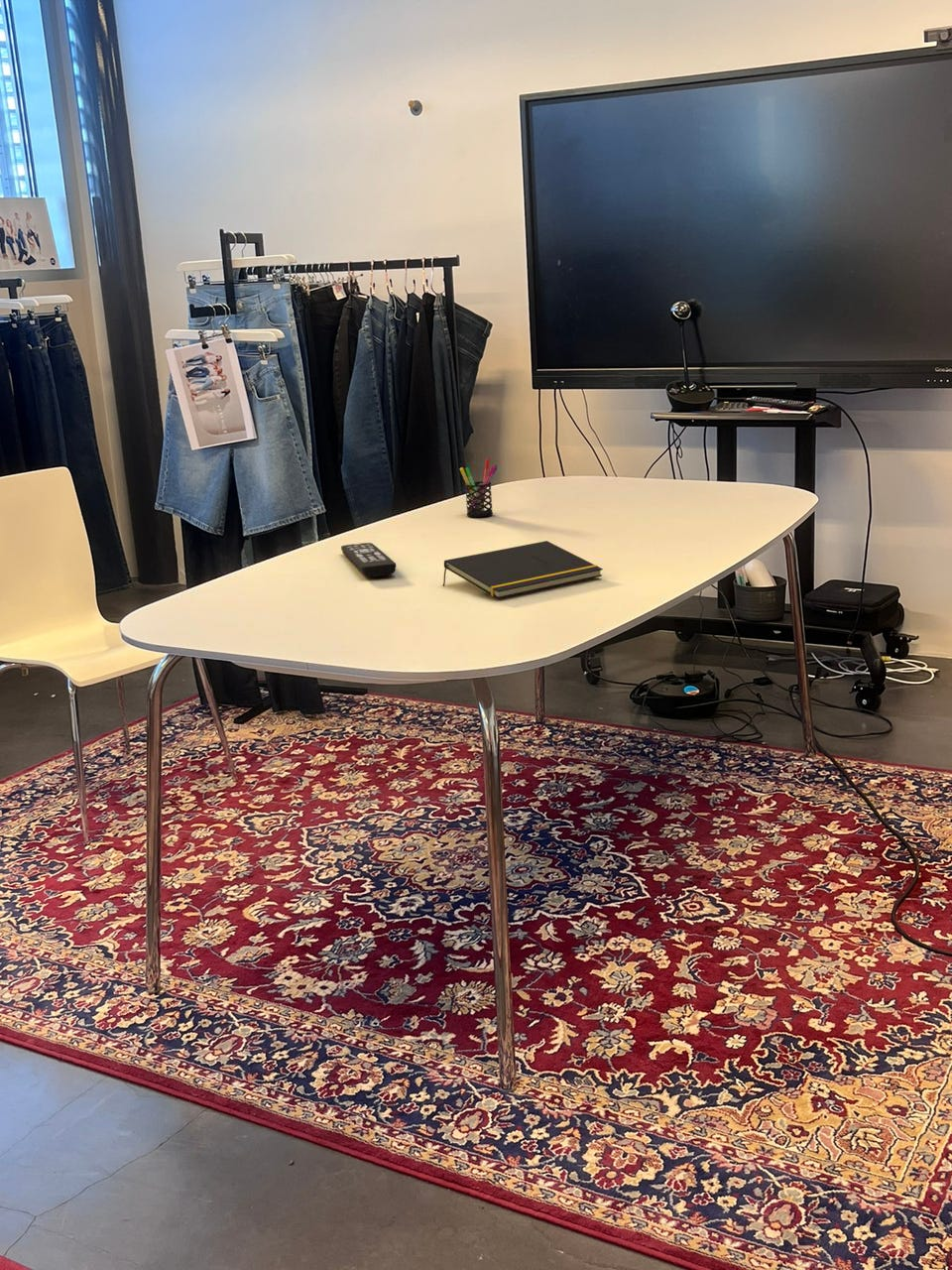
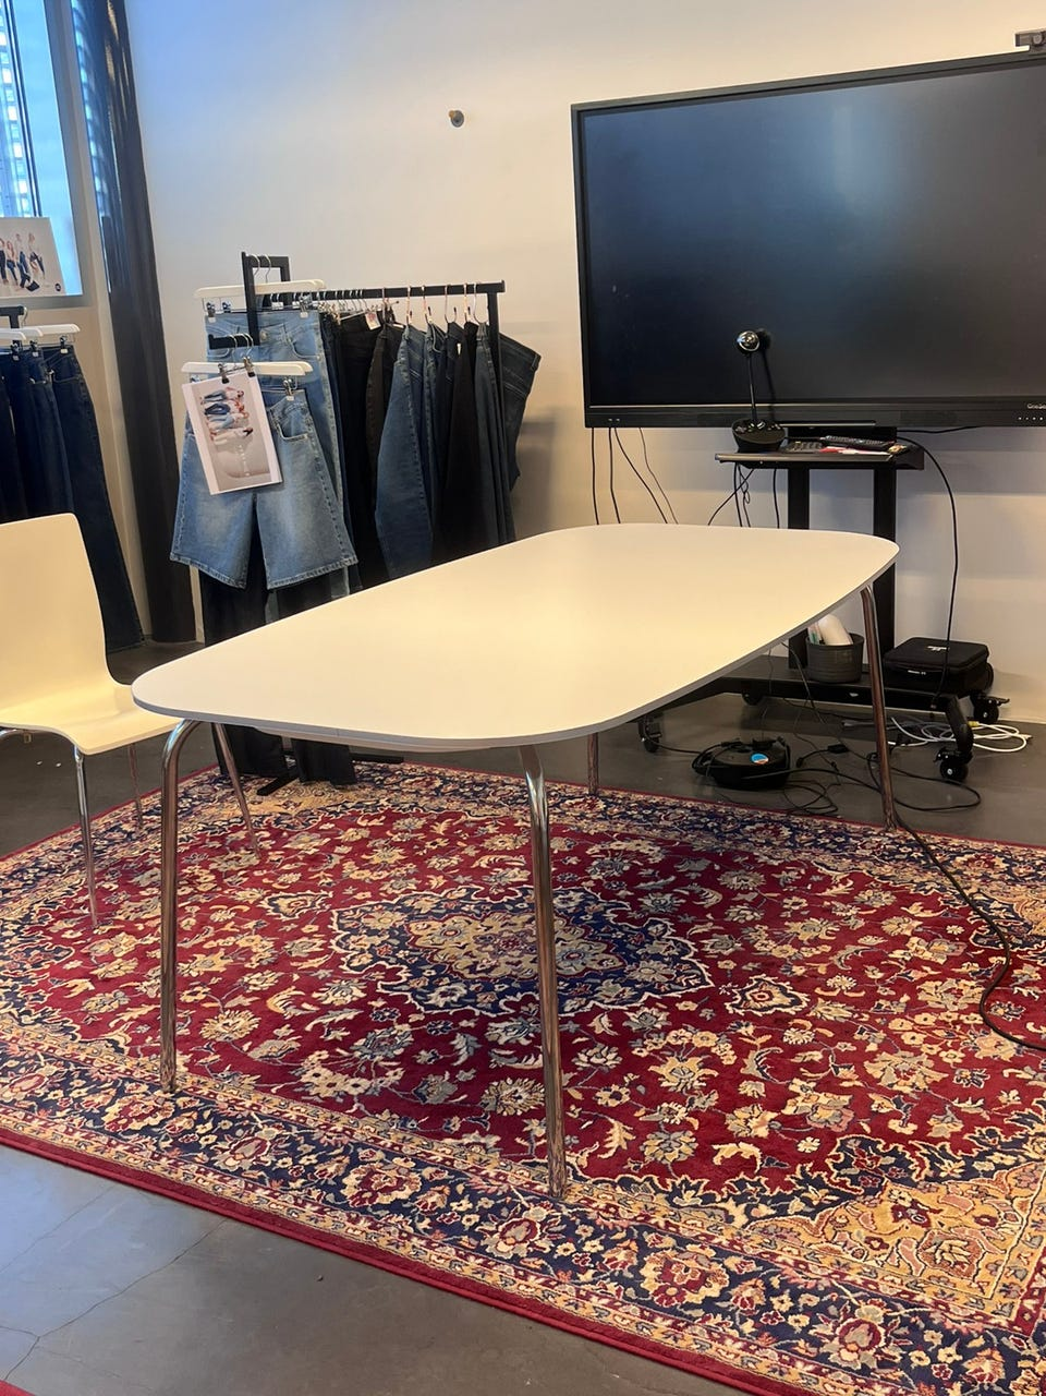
- notepad [442,540,604,599]
- remote control [340,542,397,577]
- pen holder [459,457,499,518]
